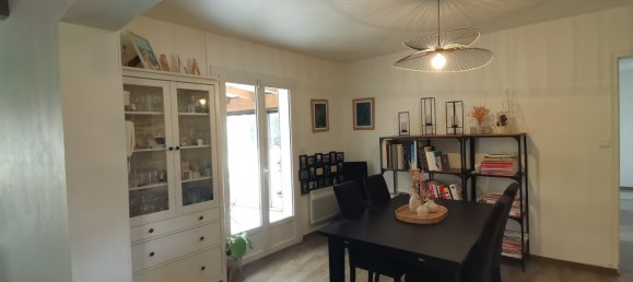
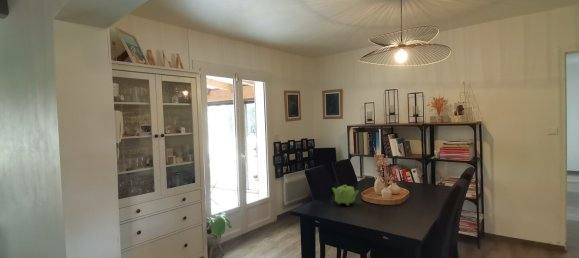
+ teapot [331,184,360,206]
